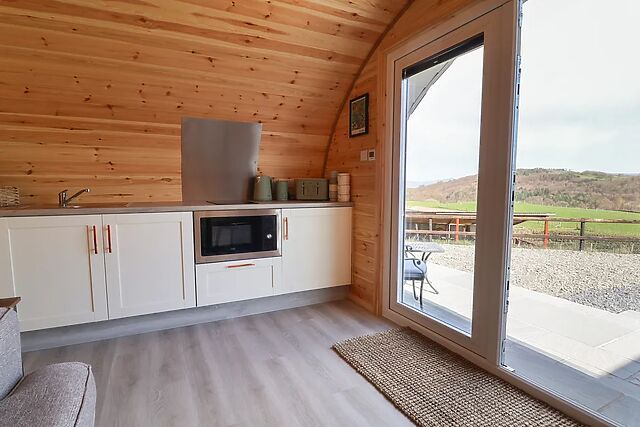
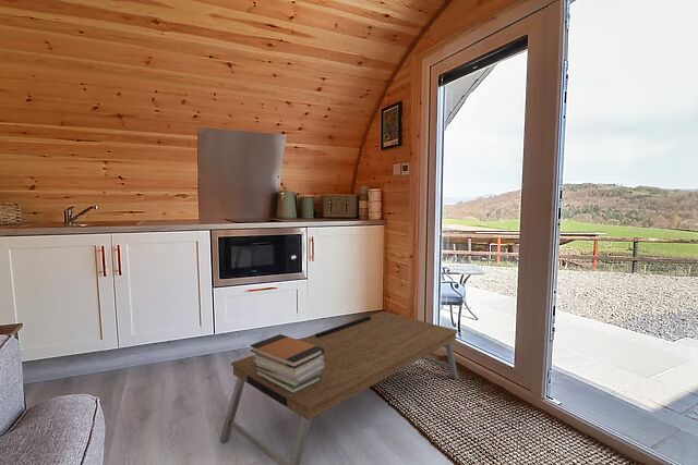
+ book stack [249,333,324,394]
+ coffee table [219,310,459,465]
